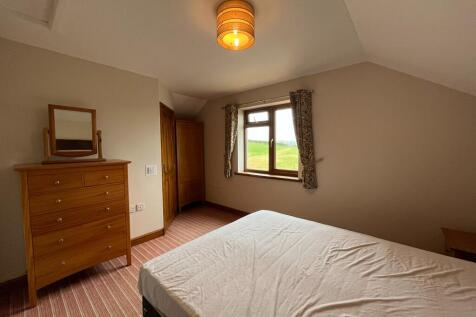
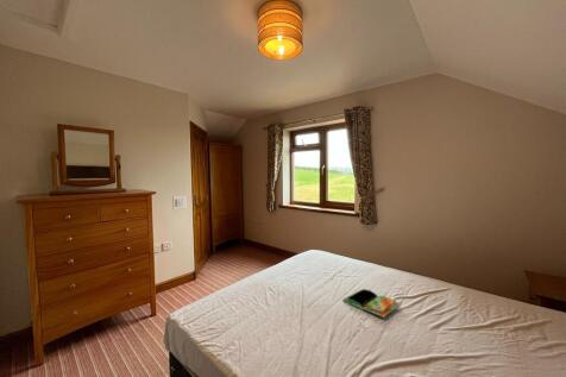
+ book [341,288,401,319]
